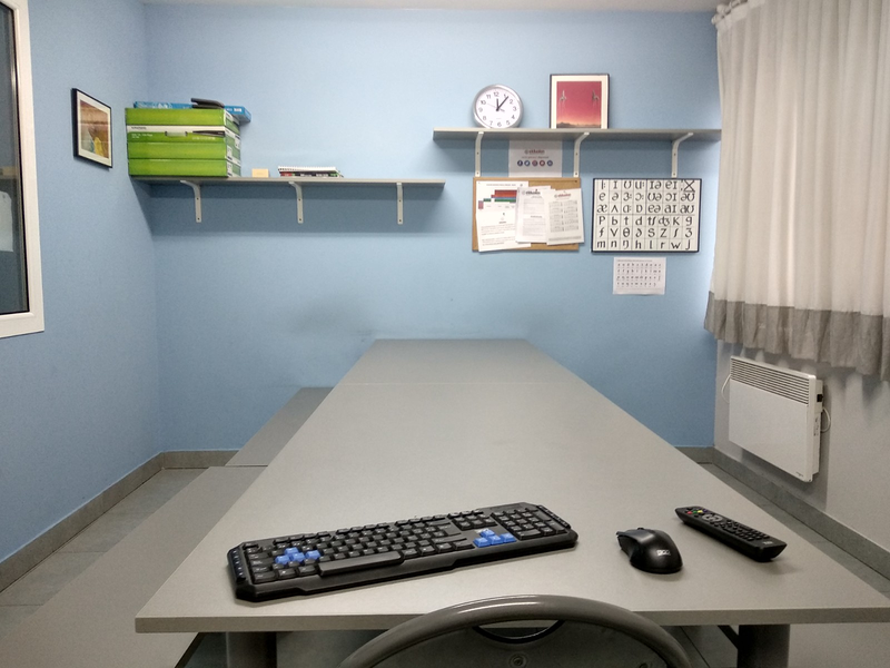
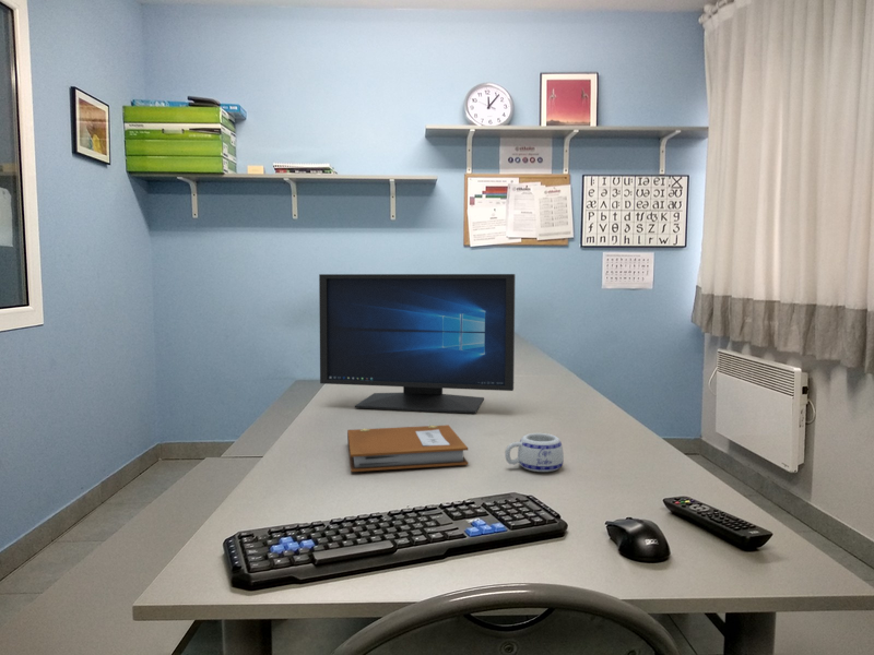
+ monitor [318,273,517,415]
+ mug [504,432,565,473]
+ notebook [346,424,469,473]
